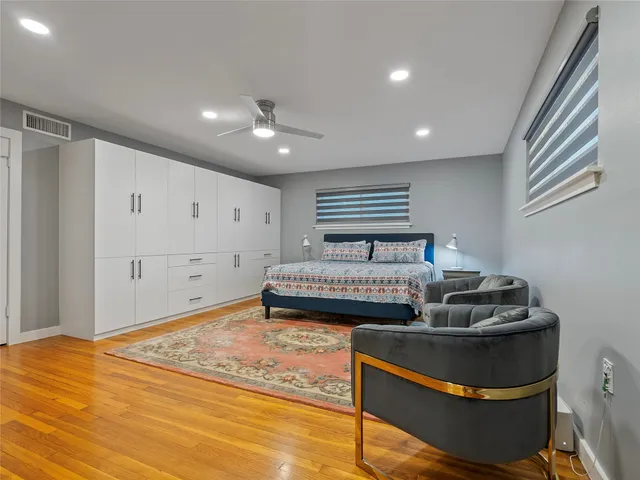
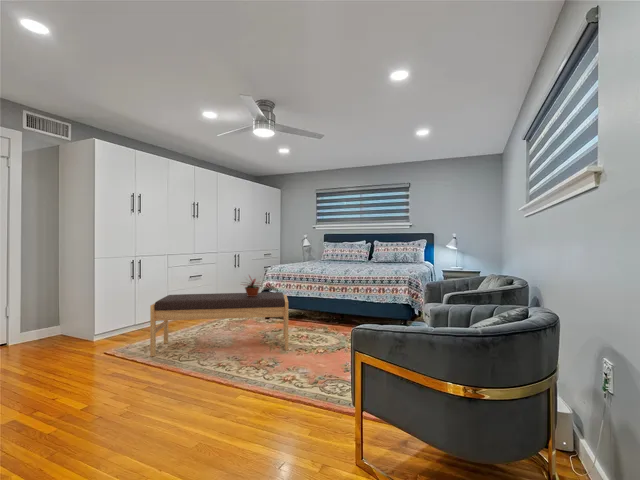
+ bench [149,291,289,357]
+ potted plant [241,274,264,296]
